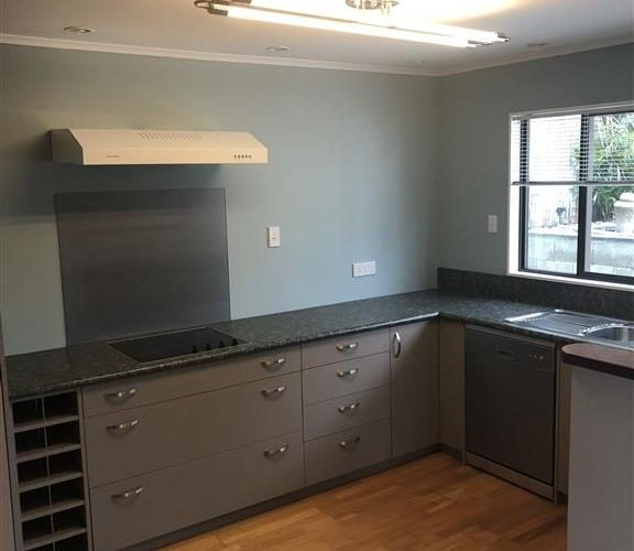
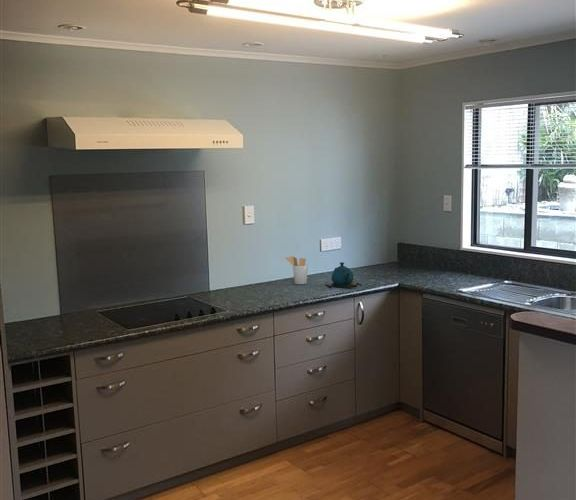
+ teapot [325,261,363,289]
+ utensil holder [285,255,309,285]
